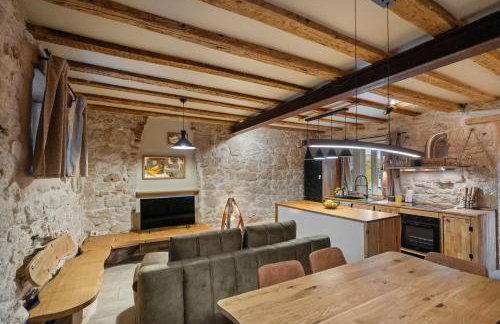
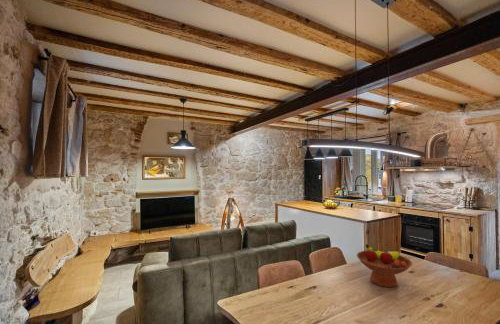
+ fruit bowl [356,243,413,288]
